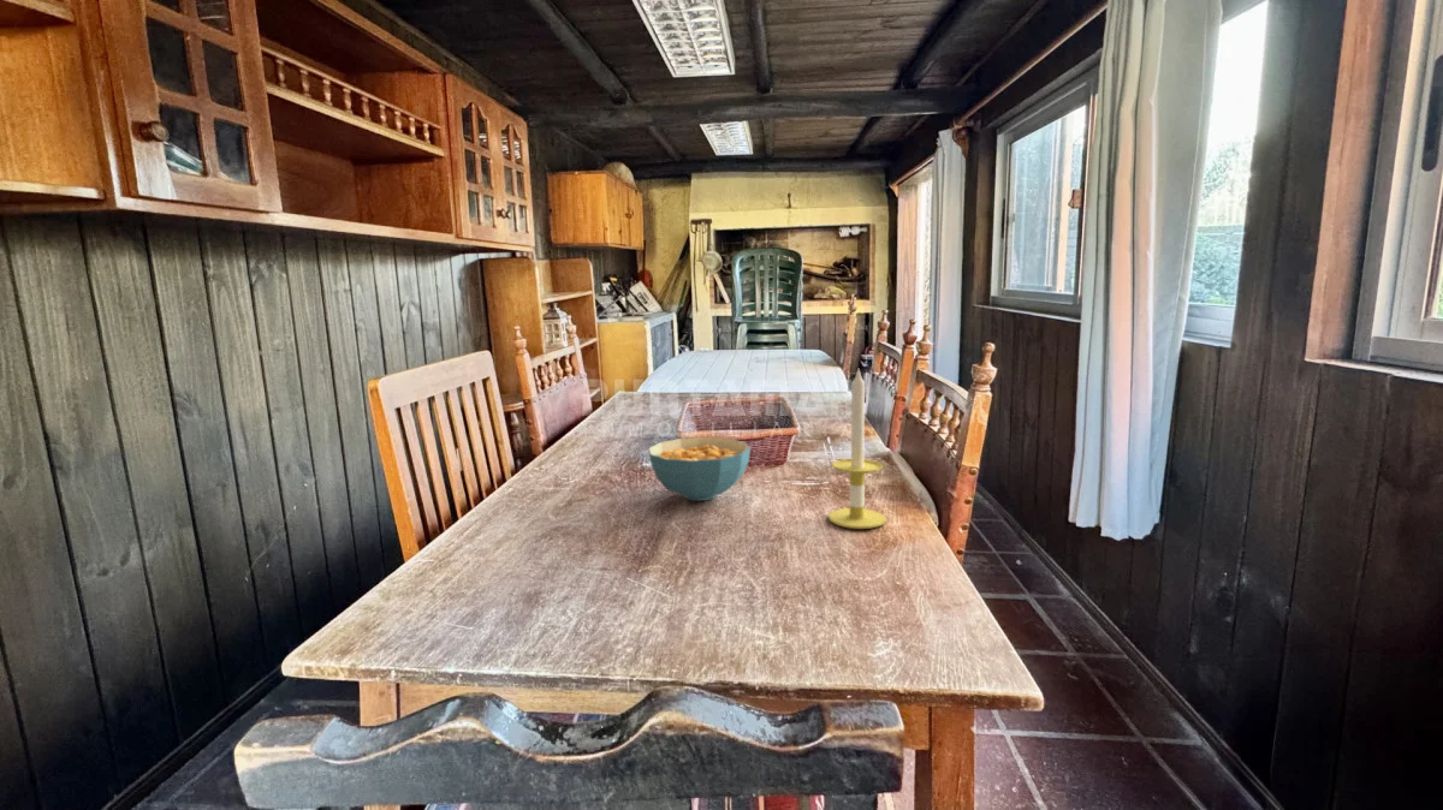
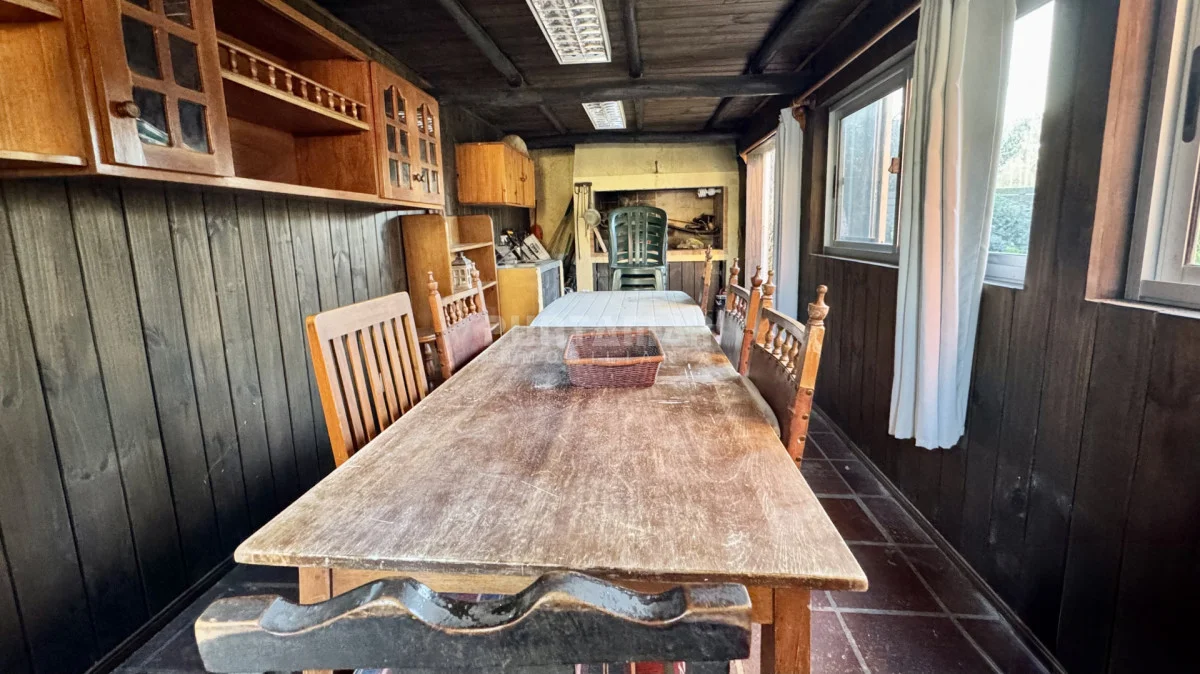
- candle [827,369,887,530]
- cereal bowl [647,436,752,502]
